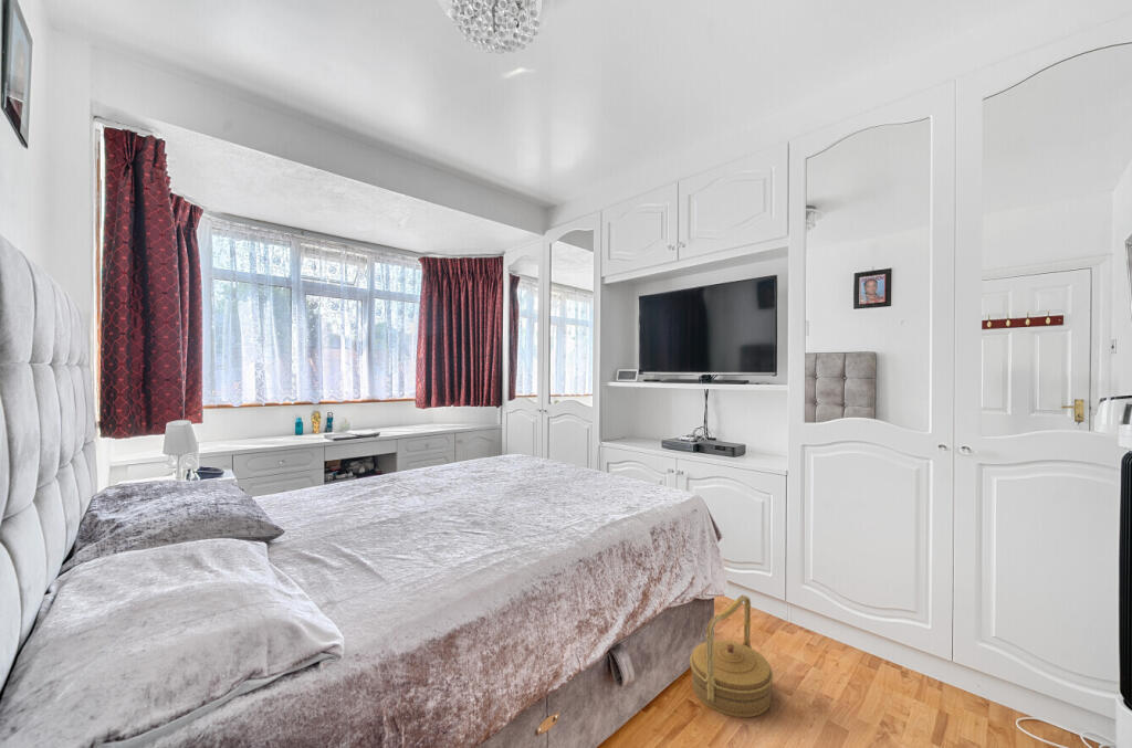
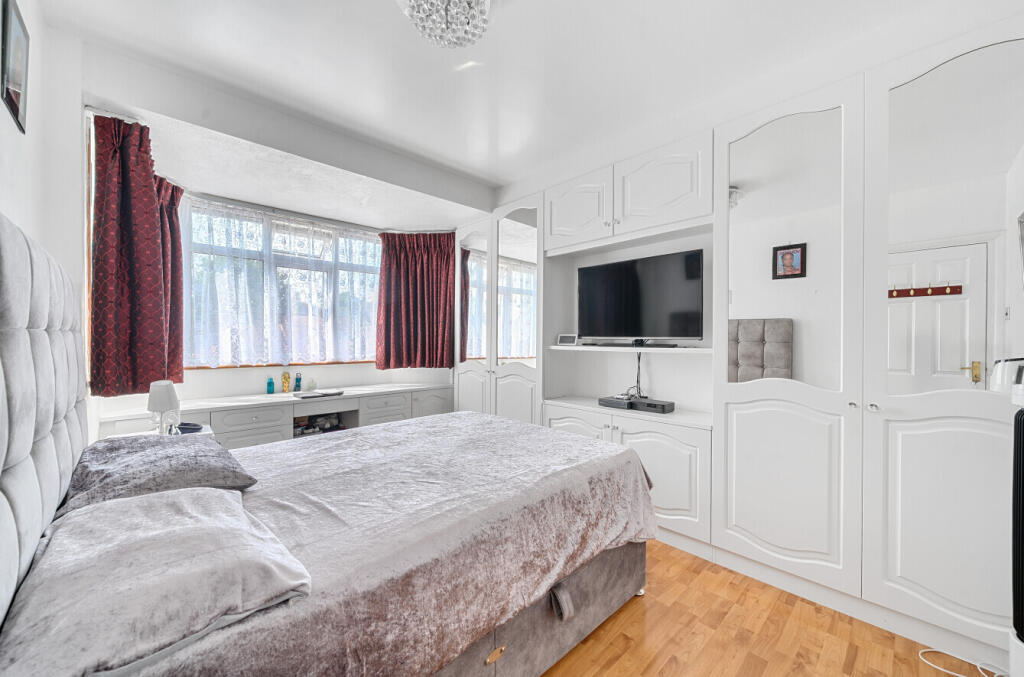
- basket [689,593,774,718]
